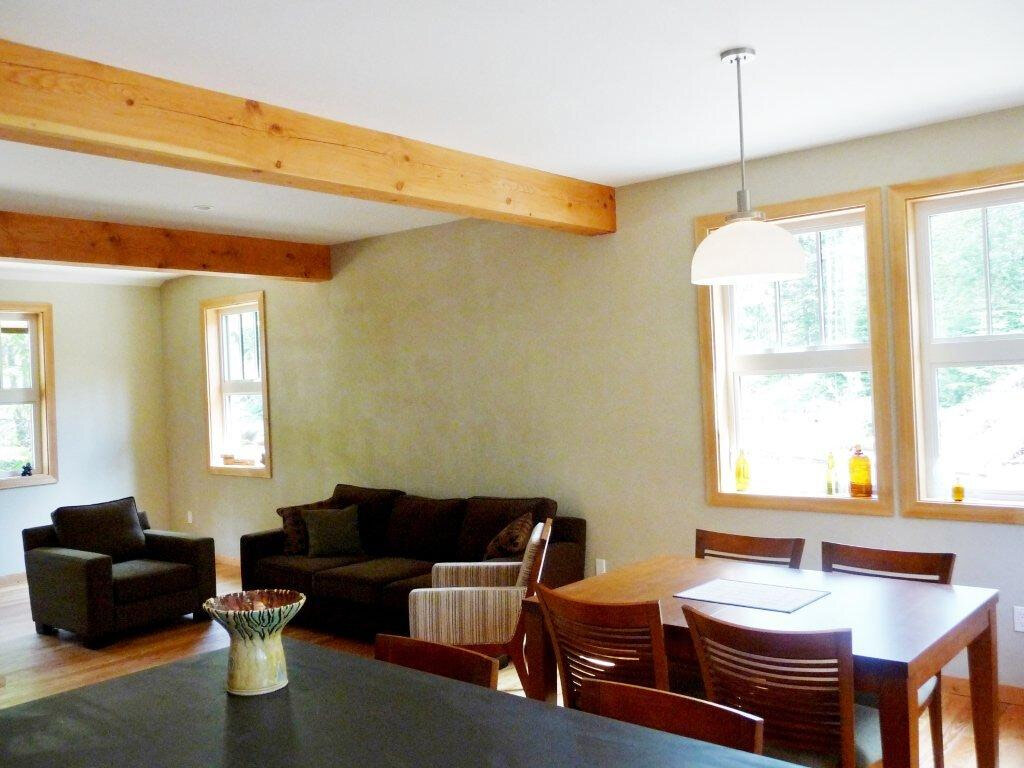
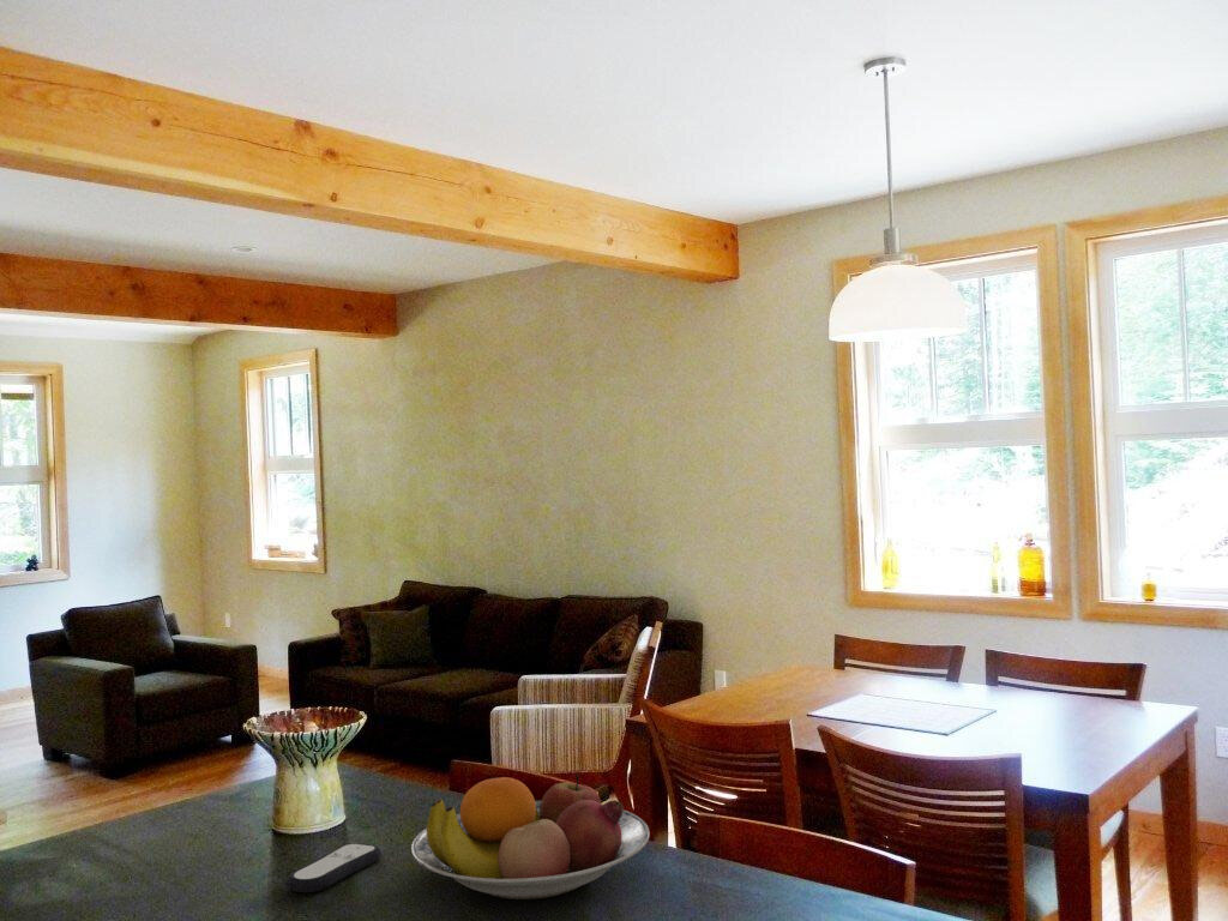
+ remote control [285,842,383,893]
+ fruit bowl [410,773,650,901]
